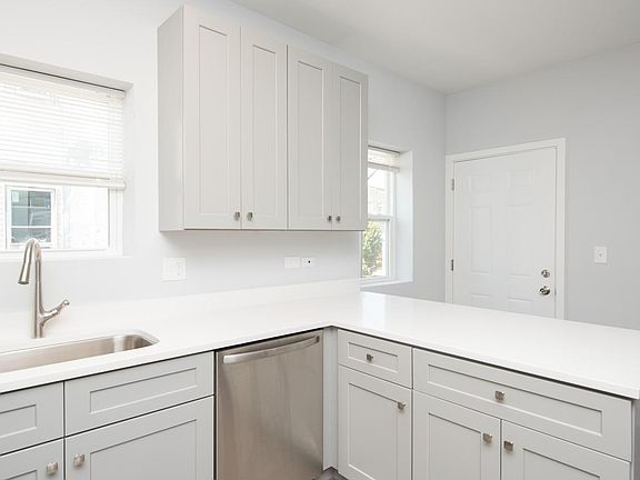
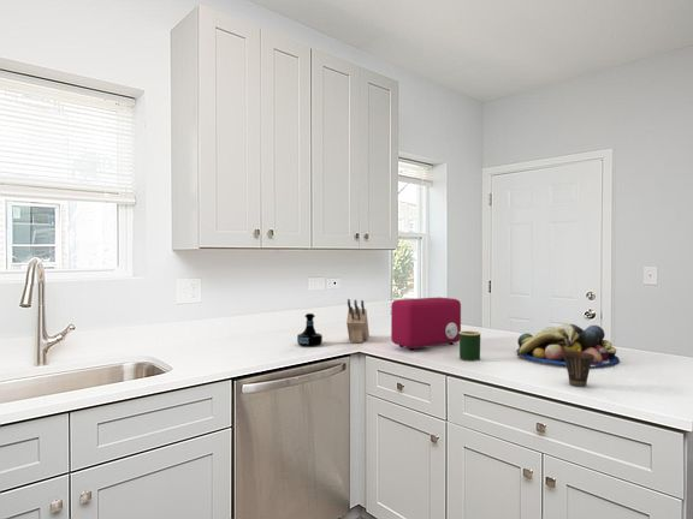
+ toaster [390,296,462,351]
+ knife block [345,298,371,344]
+ mug [458,329,481,362]
+ fruit bowl [515,323,621,368]
+ tequila bottle [296,312,324,347]
+ cup [562,352,594,388]
